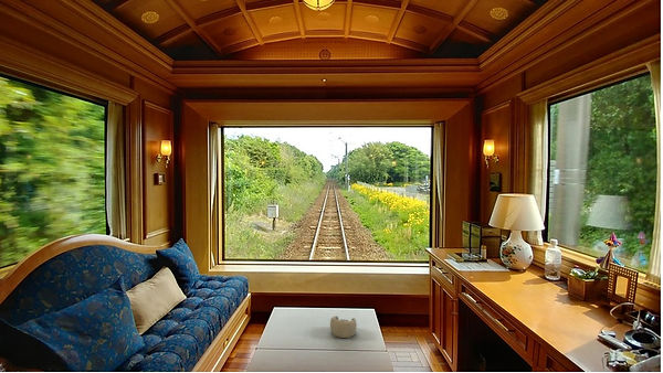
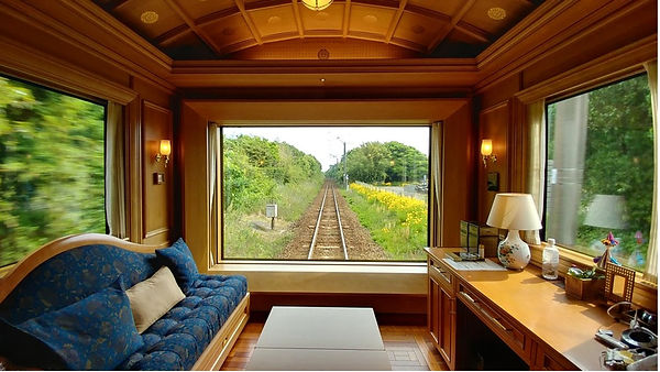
- decorative bowl [329,315,358,339]
